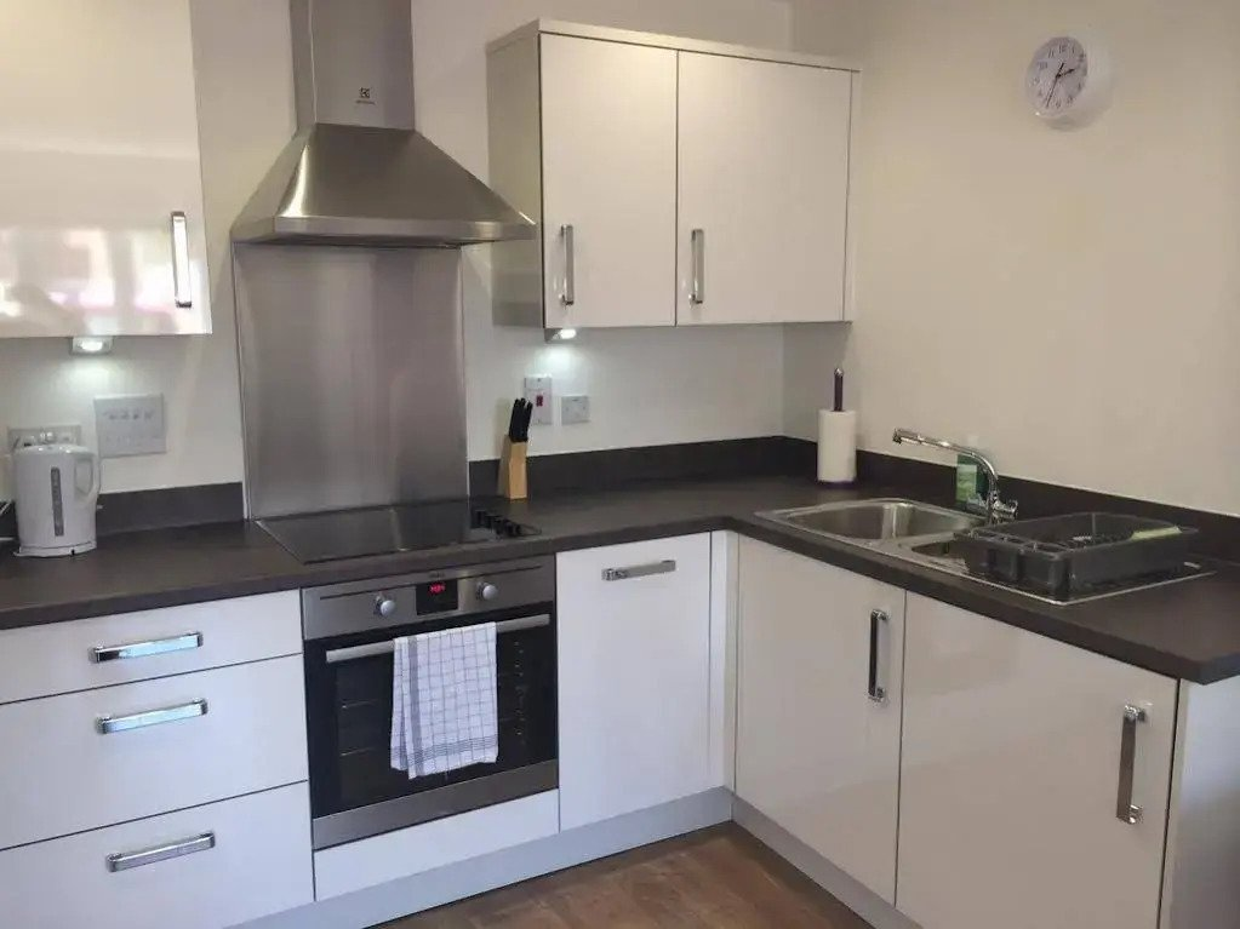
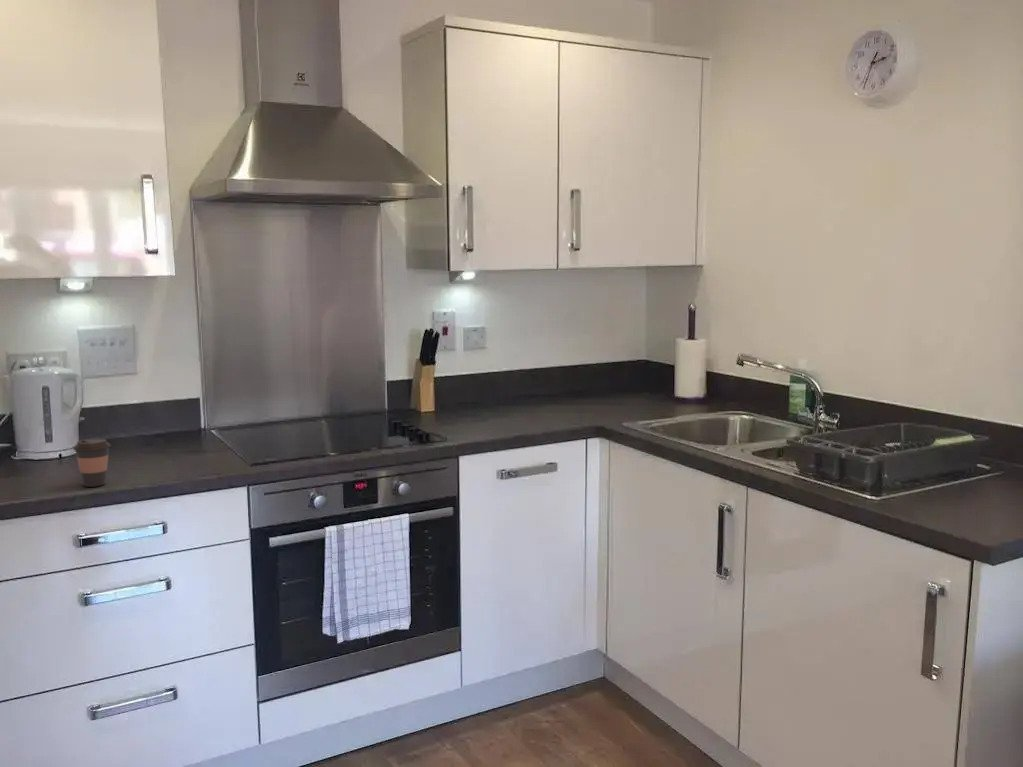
+ coffee cup [72,438,112,488]
